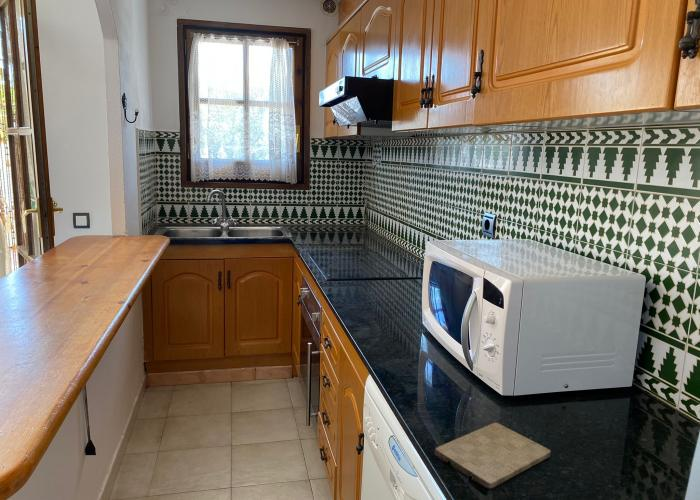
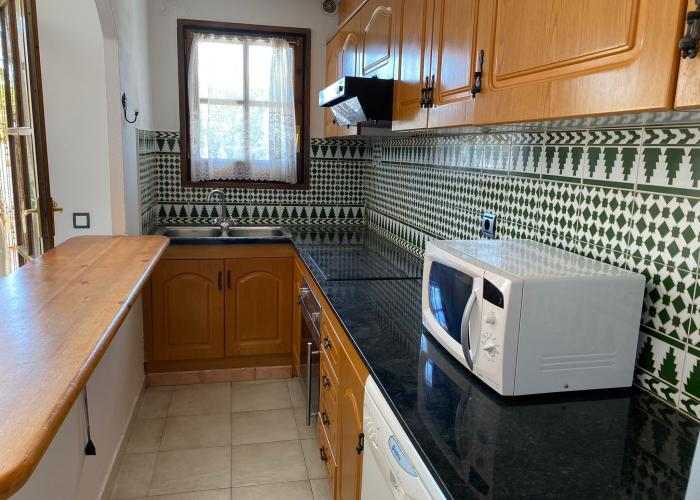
- cutting board [433,422,552,490]
